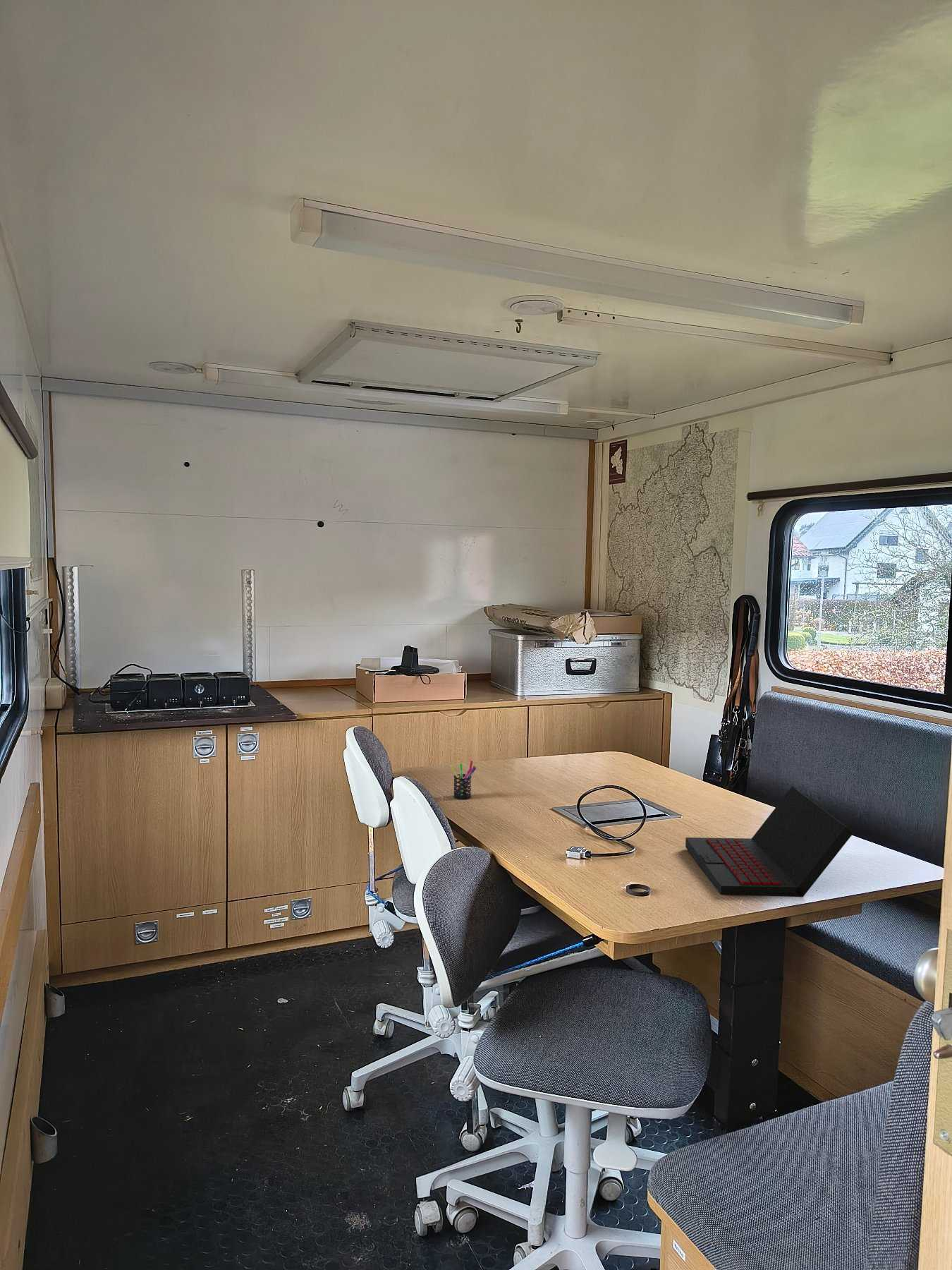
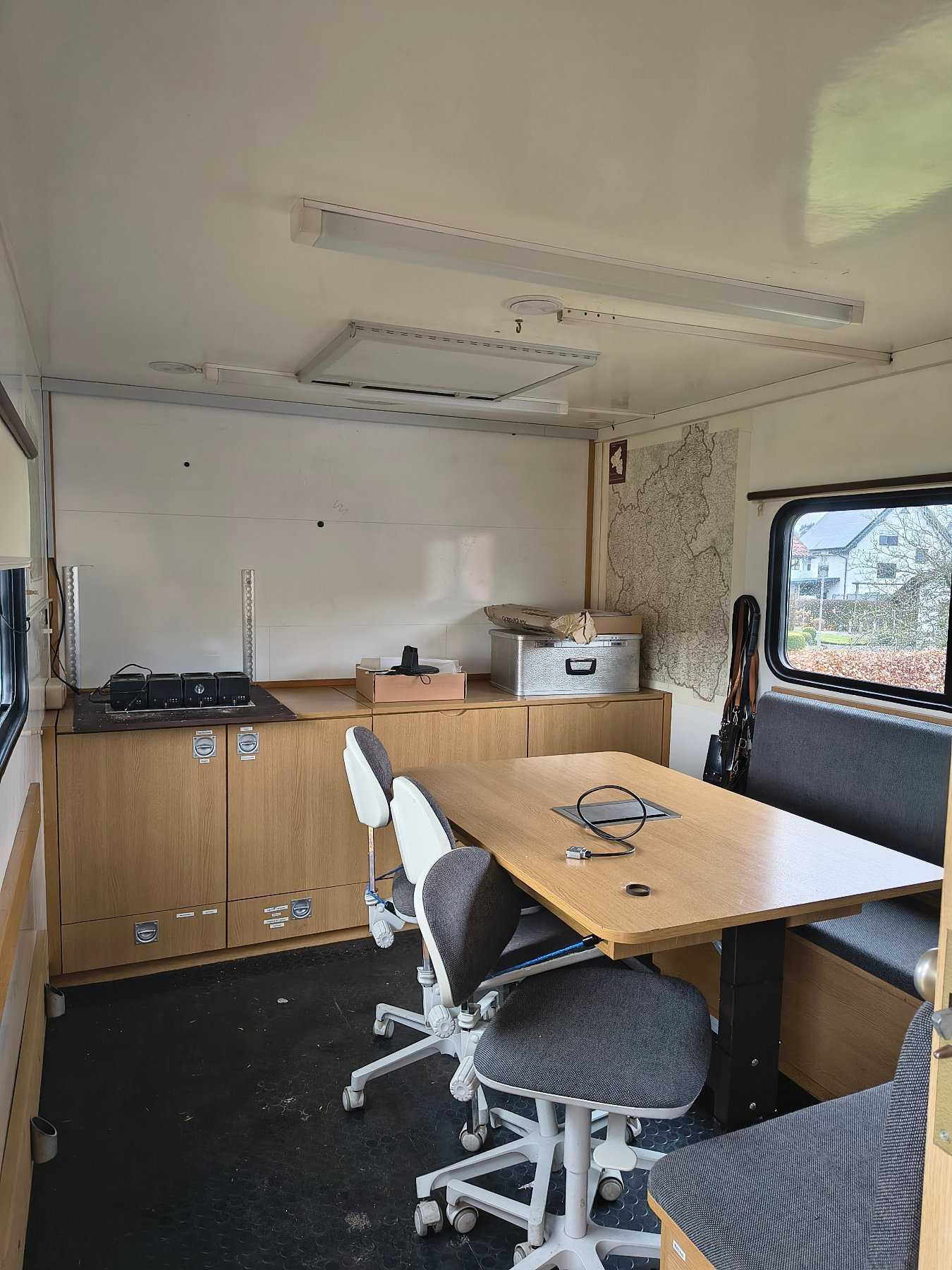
- laptop [685,786,855,897]
- pen holder [449,760,477,800]
